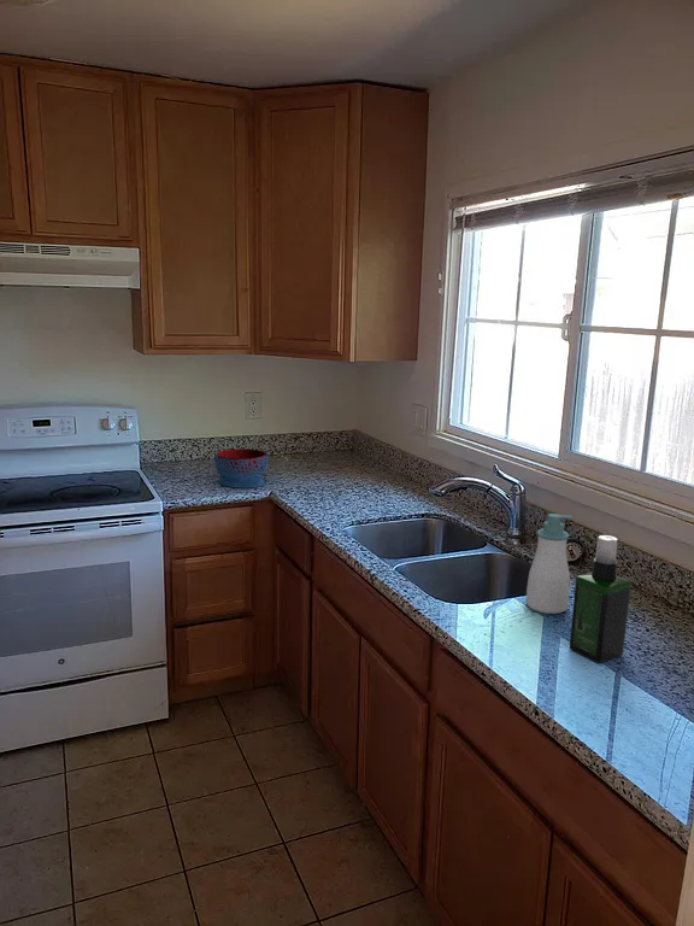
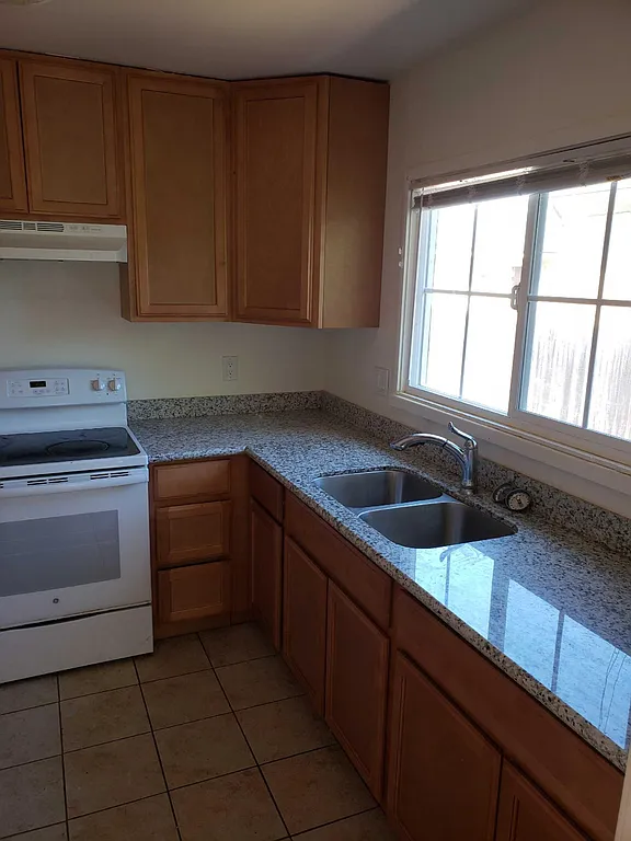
- spray bottle [569,534,633,664]
- soap bottle [525,512,574,615]
- bowl [213,447,269,490]
